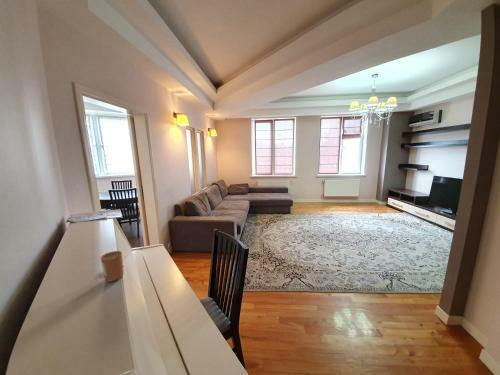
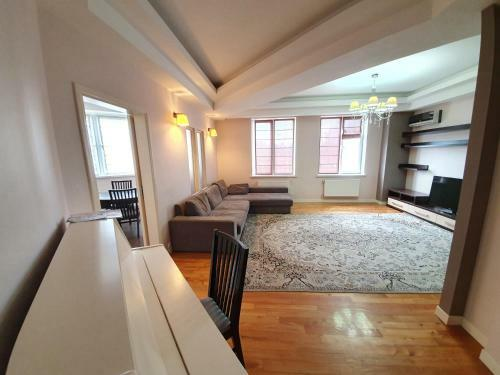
- candle [100,250,125,283]
